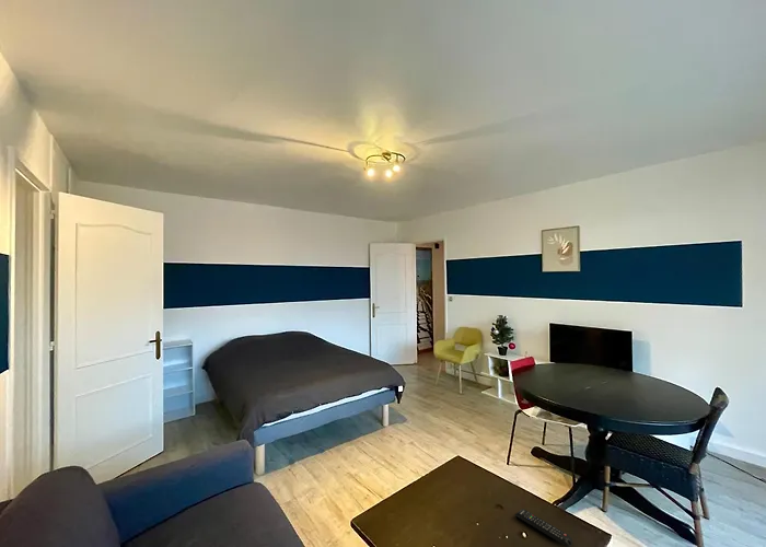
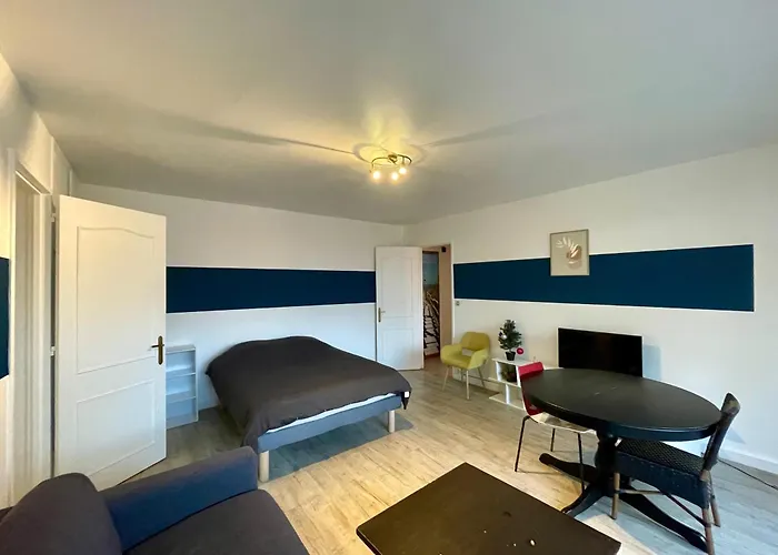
- remote control [514,508,573,547]
